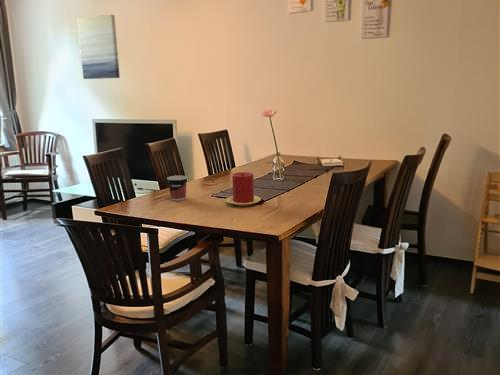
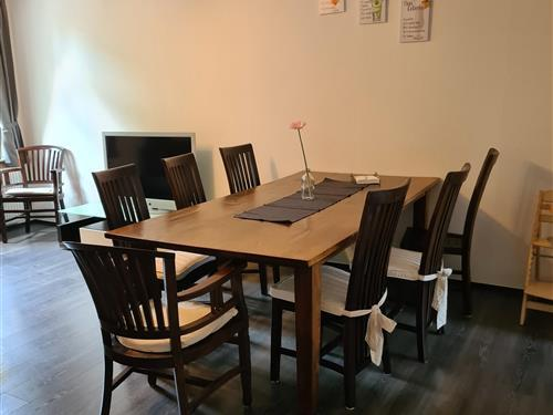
- cup [166,174,188,202]
- candle [225,171,262,207]
- wall art [76,14,121,80]
